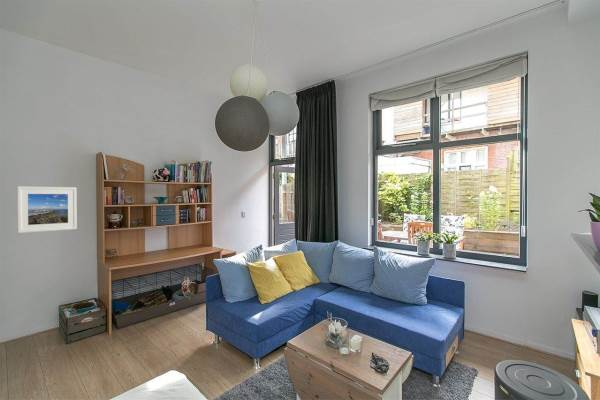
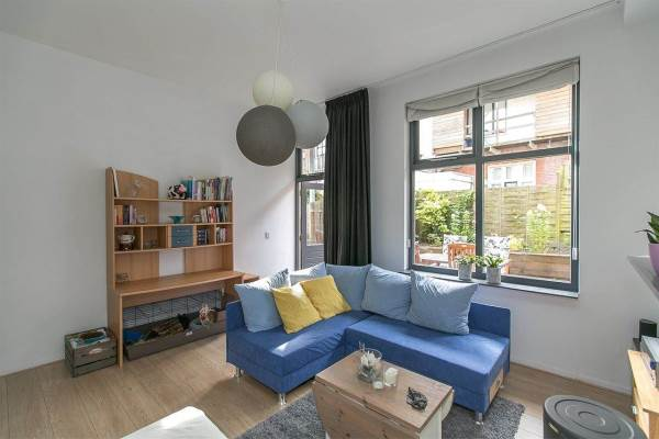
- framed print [16,185,78,234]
